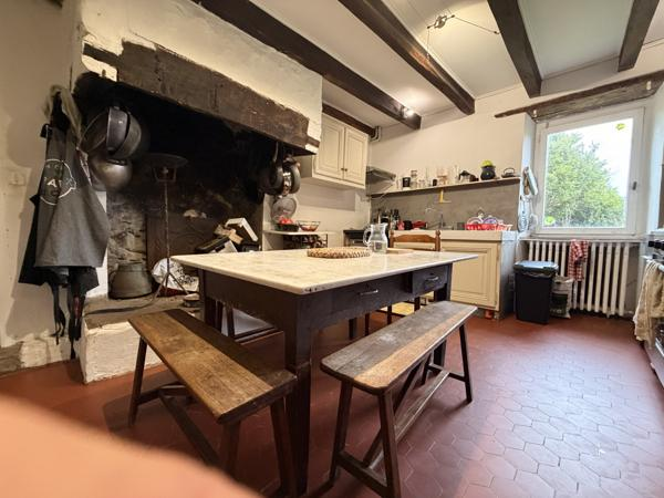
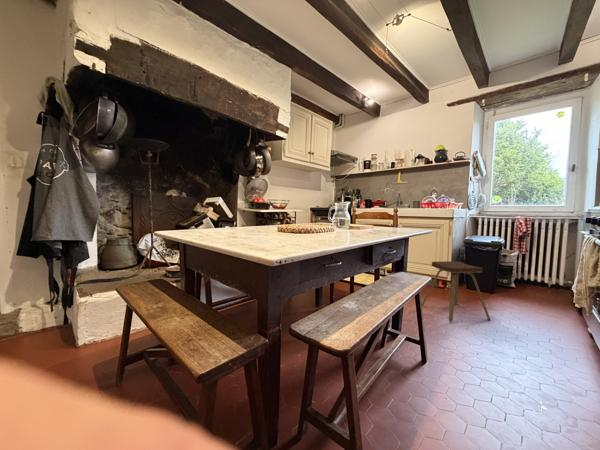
+ music stool [421,260,491,323]
